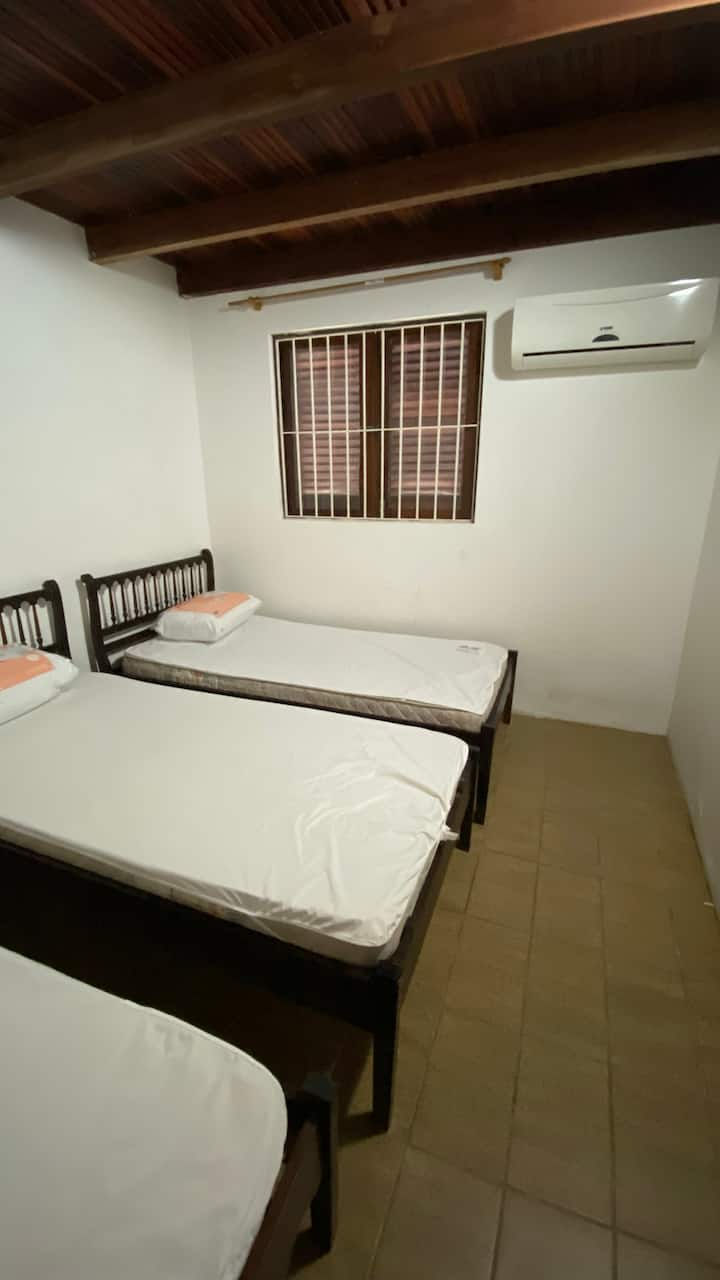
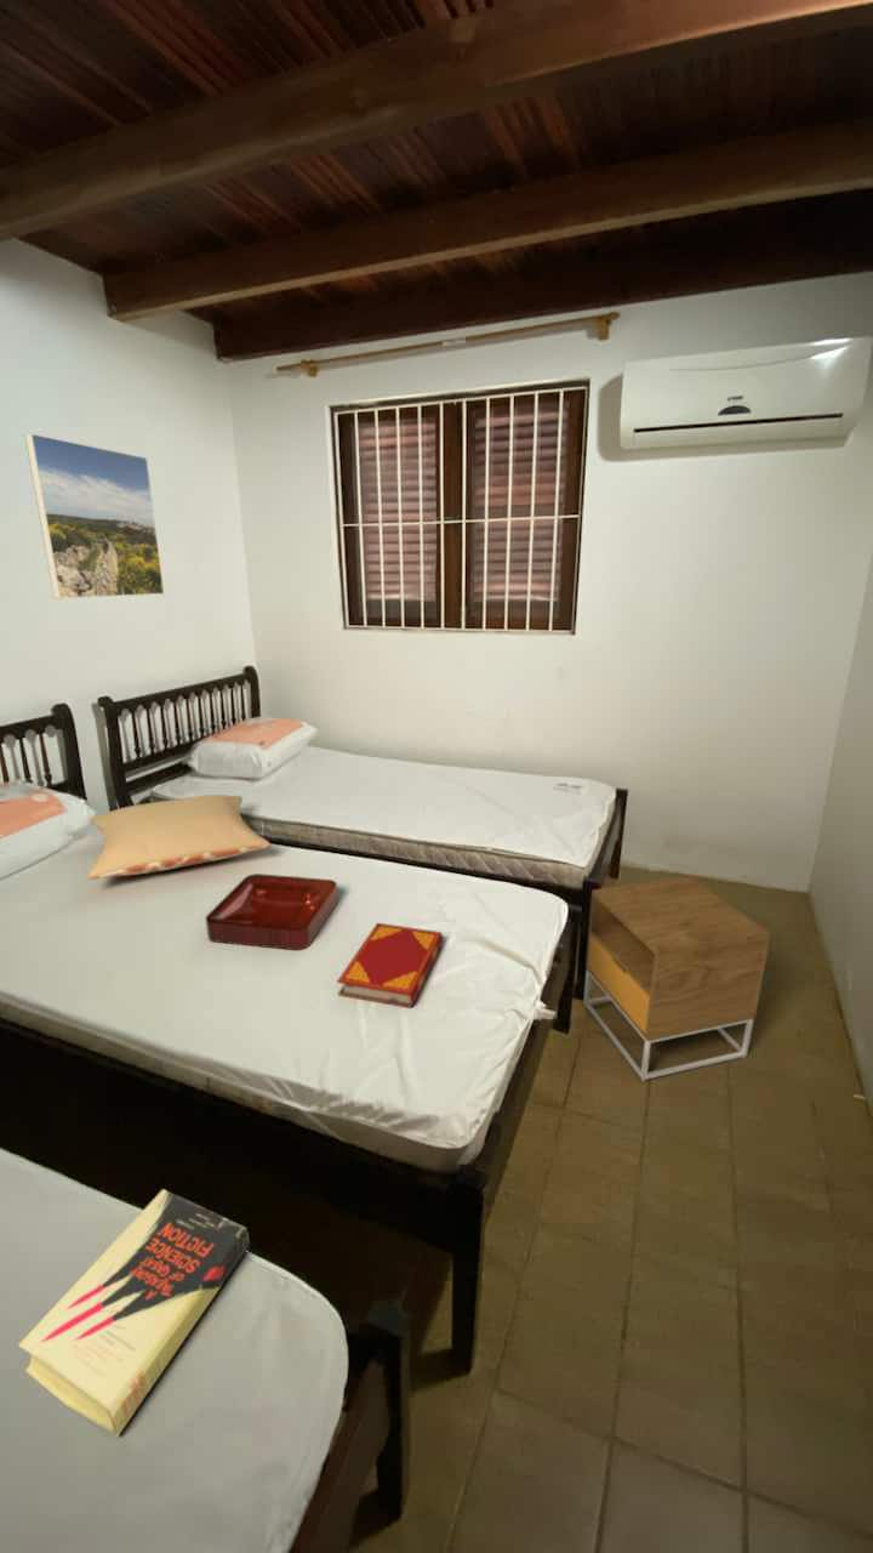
+ decorative tray [205,872,338,951]
+ hardback book [336,922,444,1009]
+ pillow [86,793,272,881]
+ book [17,1188,250,1439]
+ nightstand [582,875,772,1082]
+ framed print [23,432,165,601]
